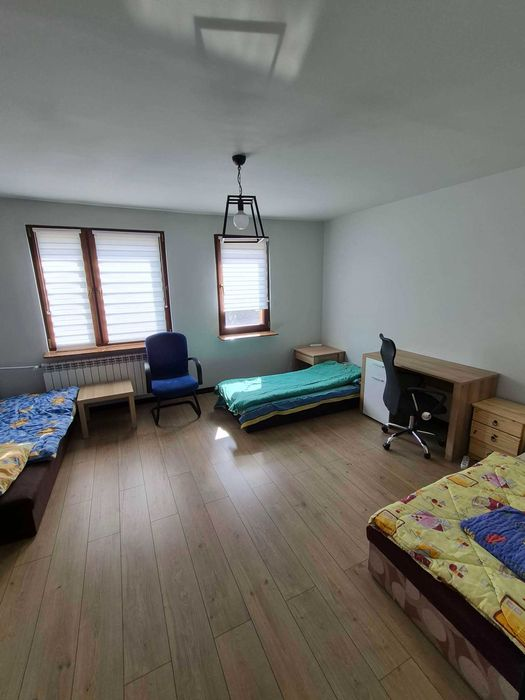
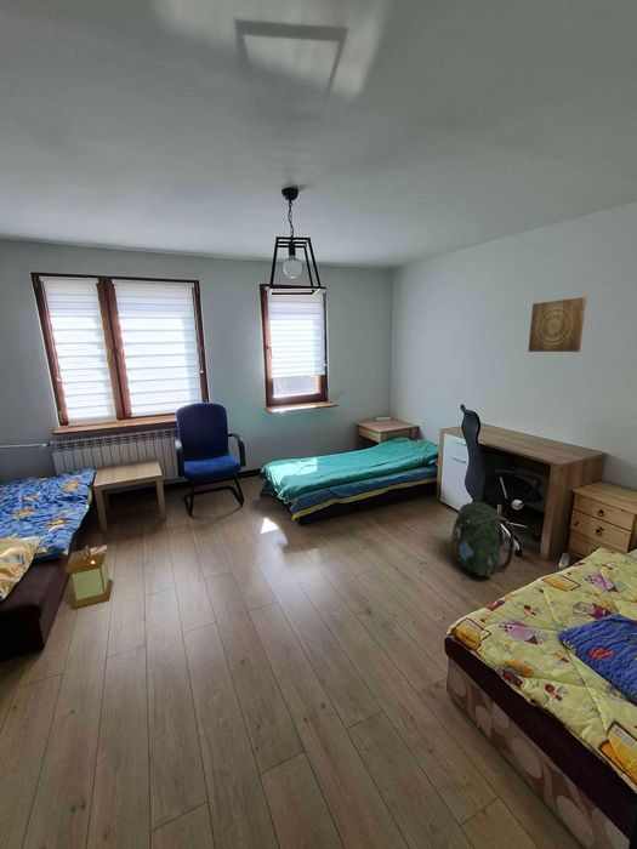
+ lantern [64,545,114,611]
+ backpack [449,501,517,577]
+ wall art [527,296,587,353]
